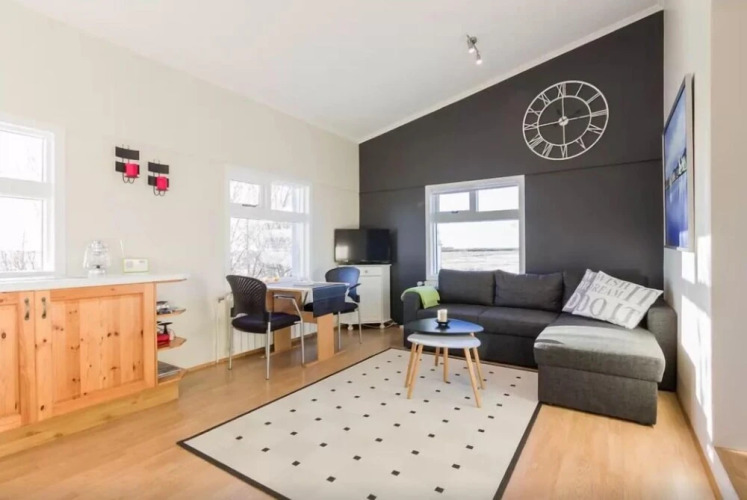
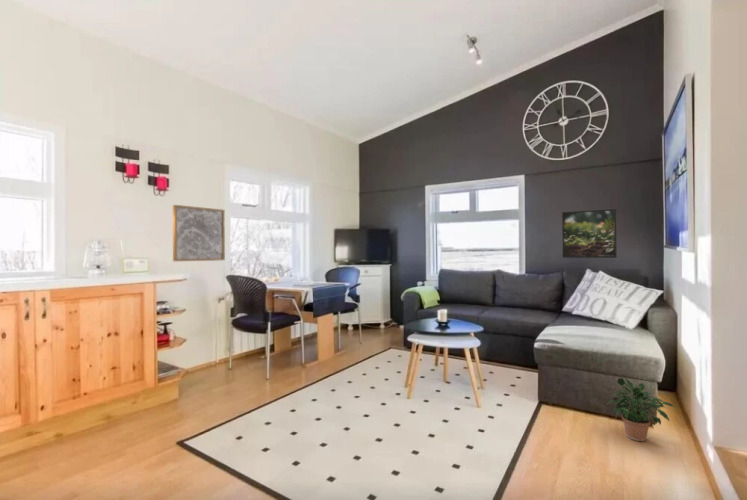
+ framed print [561,208,618,259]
+ wall art [172,204,226,262]
+ potted plant [607,377,676,442]
